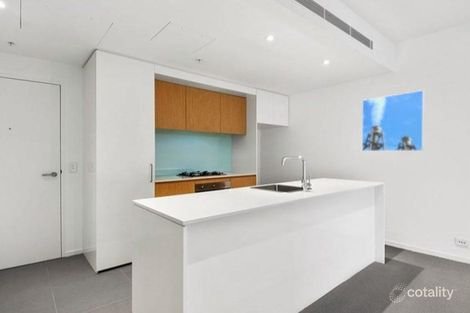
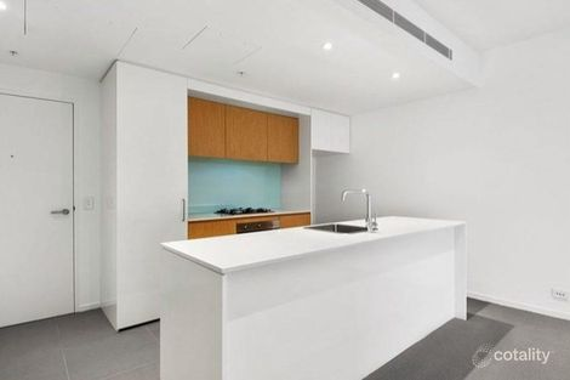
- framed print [361,89,425,152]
